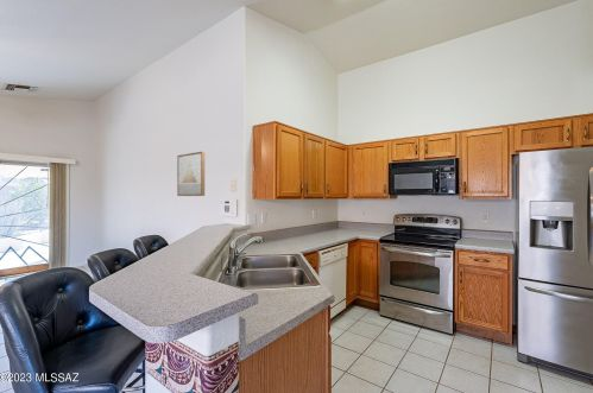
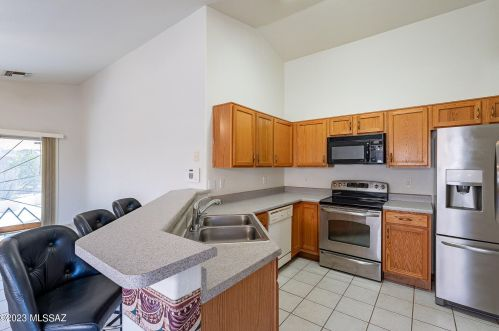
- wall art [176,151,206,197]
